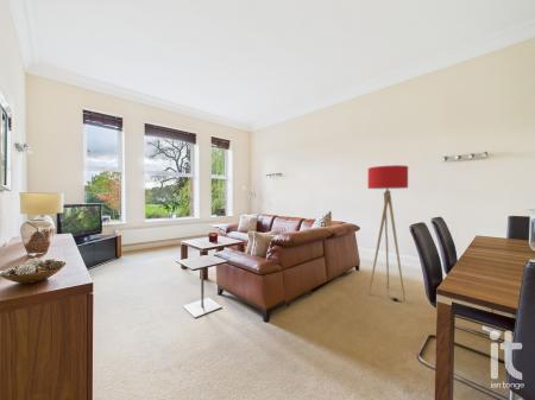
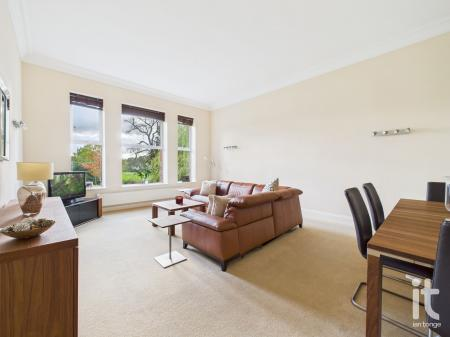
- floor lamp [366,164,409,303]
